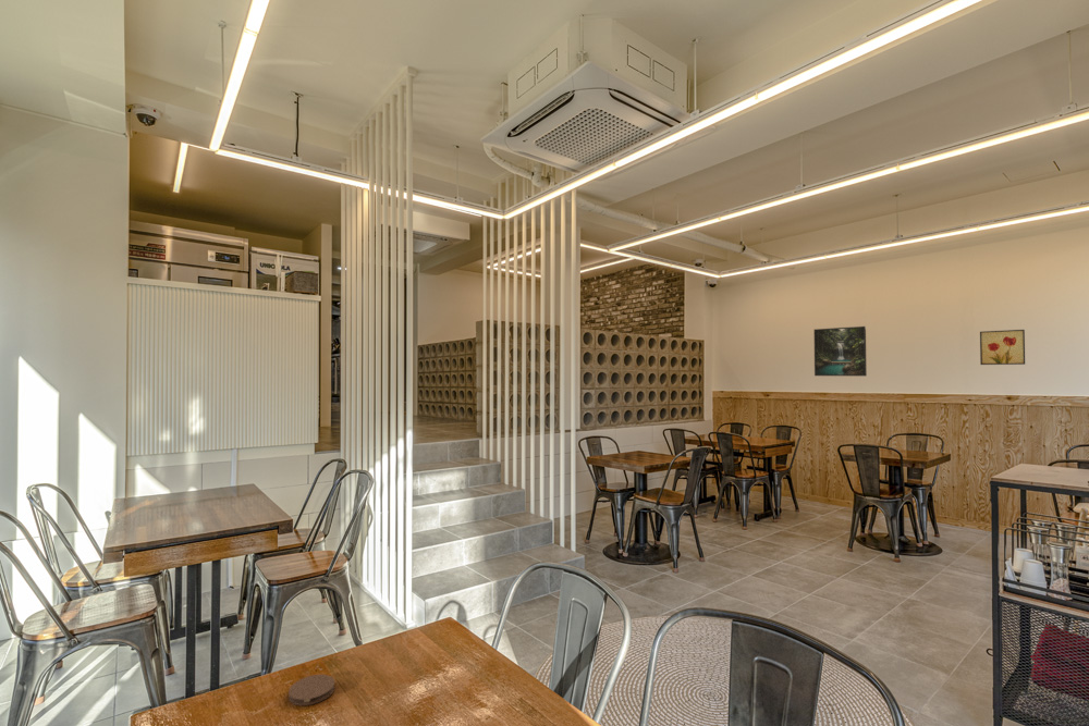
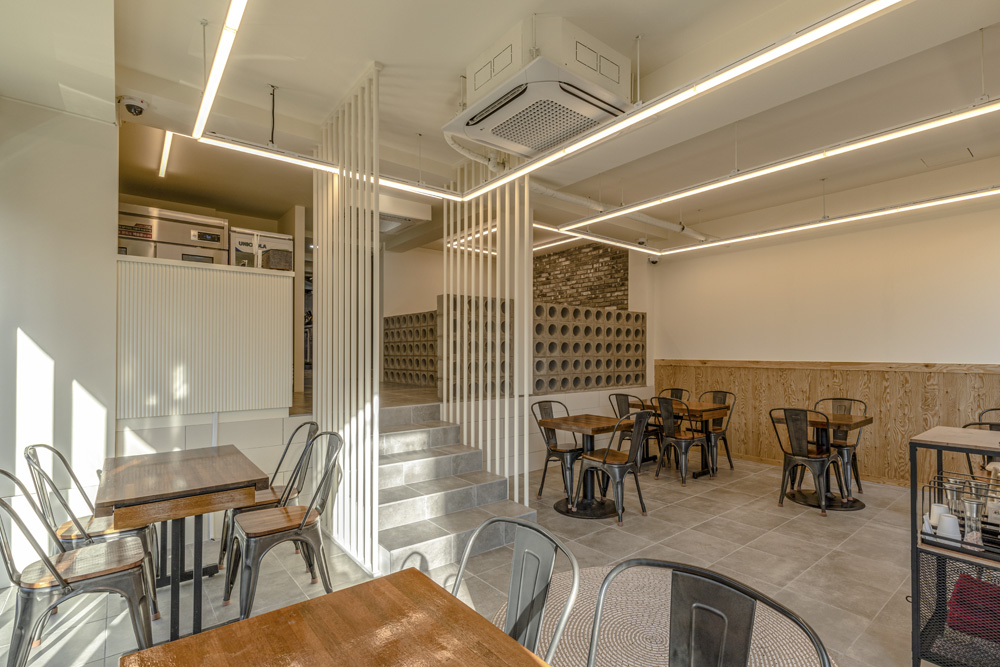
- coaster [287,674,335,706]
- wall art [979,329,1026,366]
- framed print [813,325,868,378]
